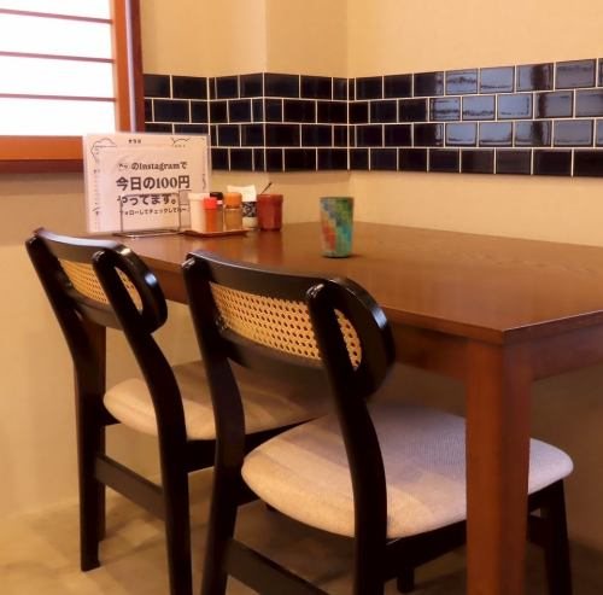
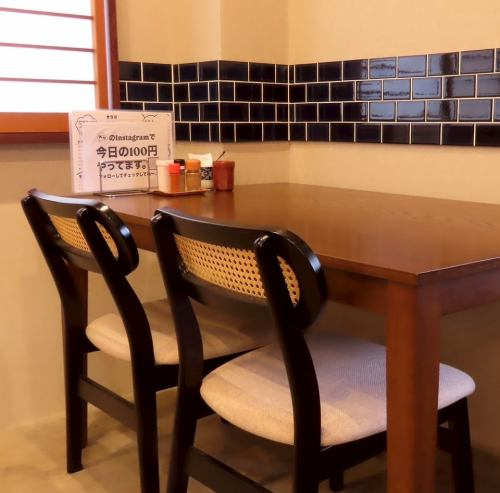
- cup [318,196,356,258]
